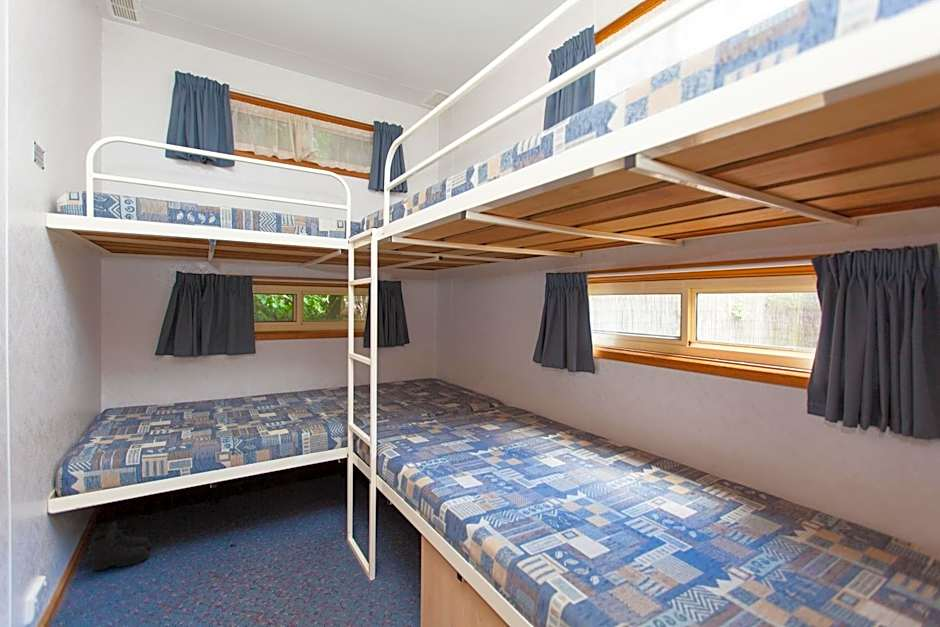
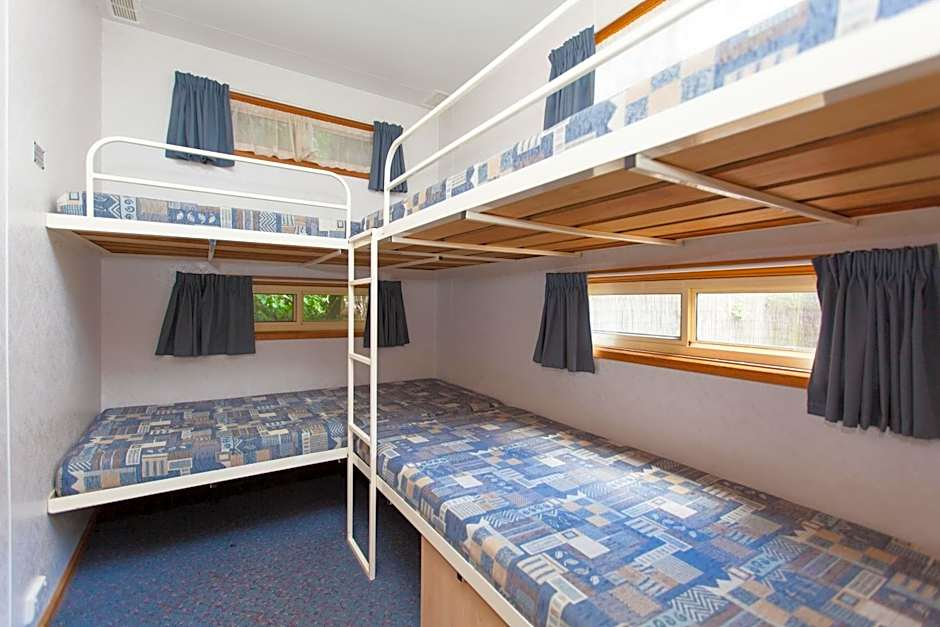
- boots [87,520,153,572]
